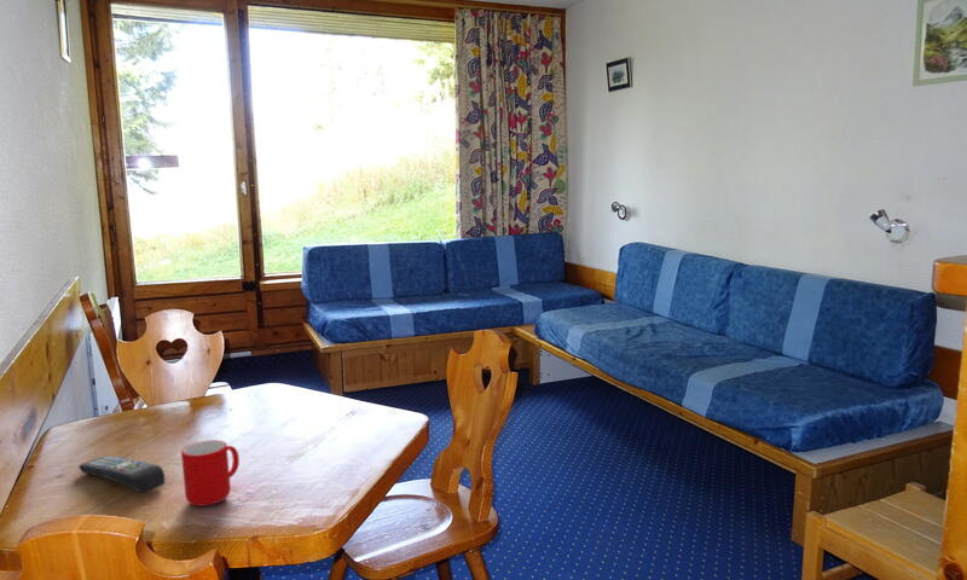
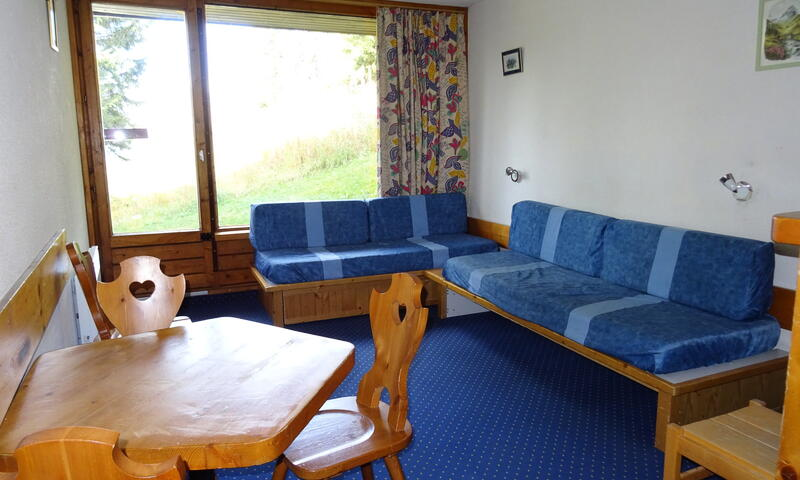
- remote control [77,454,166,494]
- cup [180,439,241,507]
